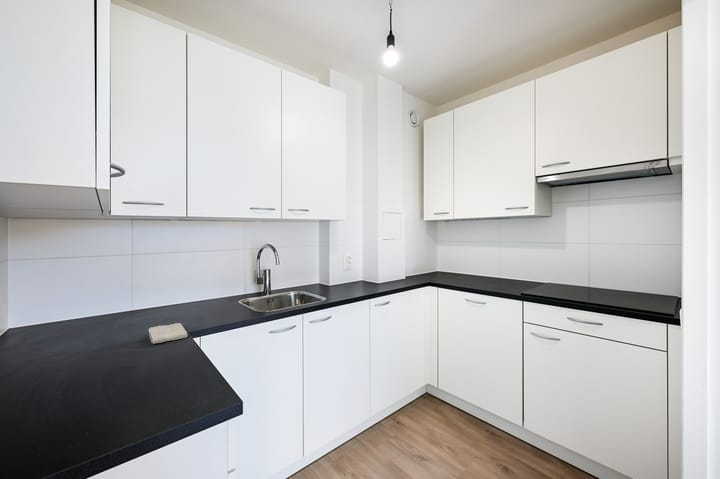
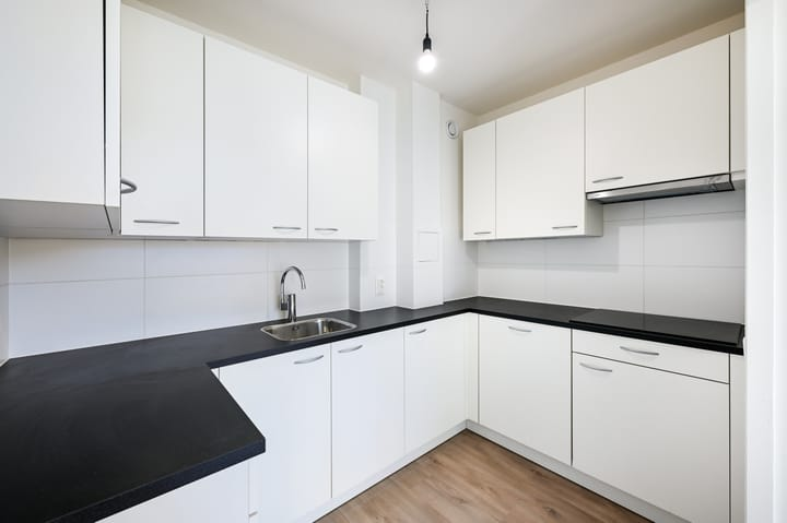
- washcloth [148,322,189,344]
